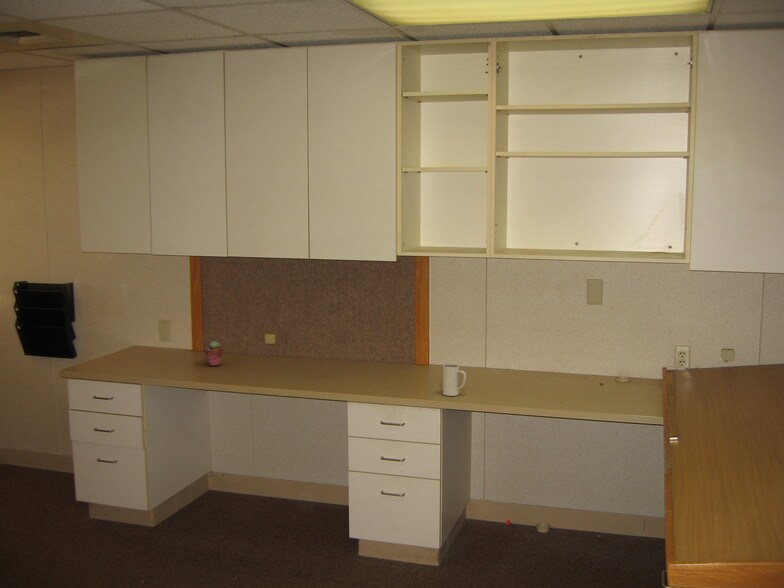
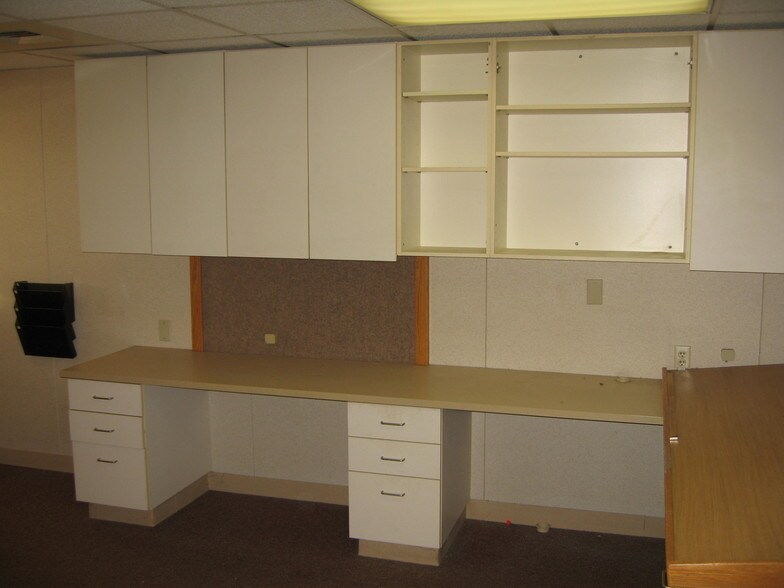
- potted succulent [203,340,224,367]
- mug [442,363,467,397]
